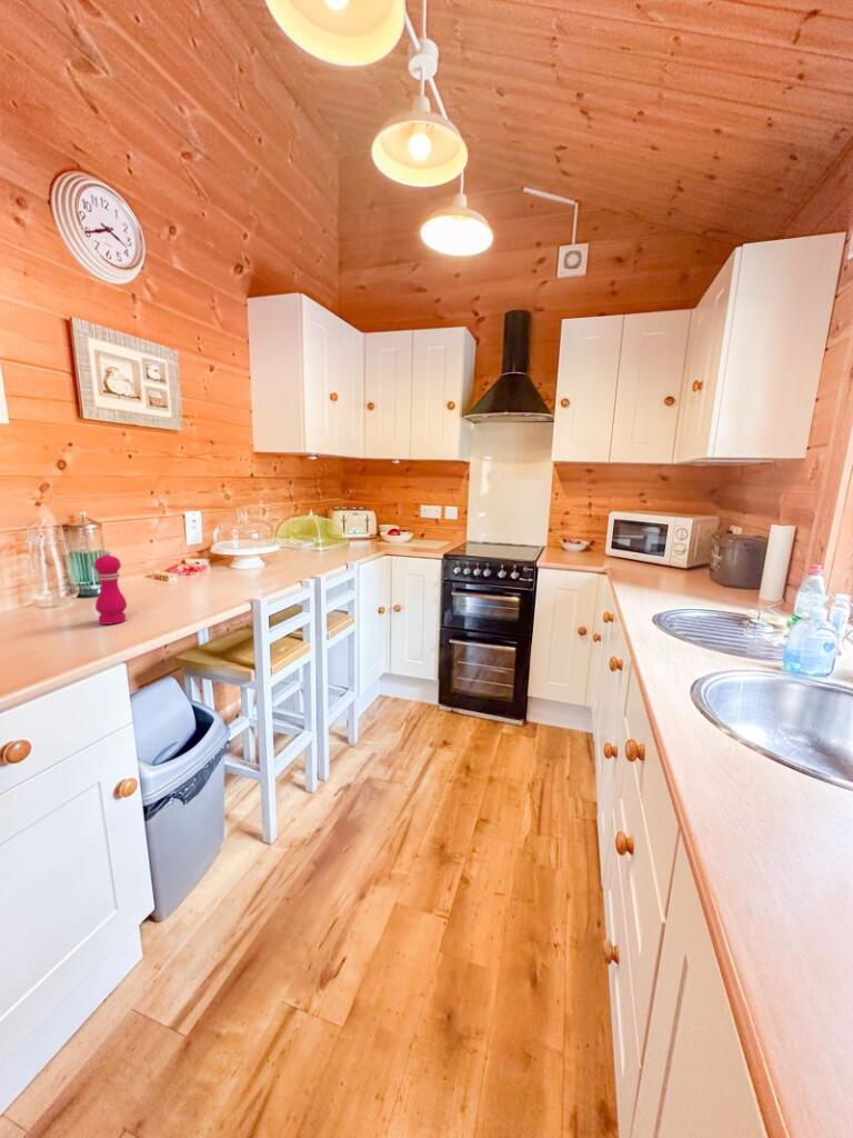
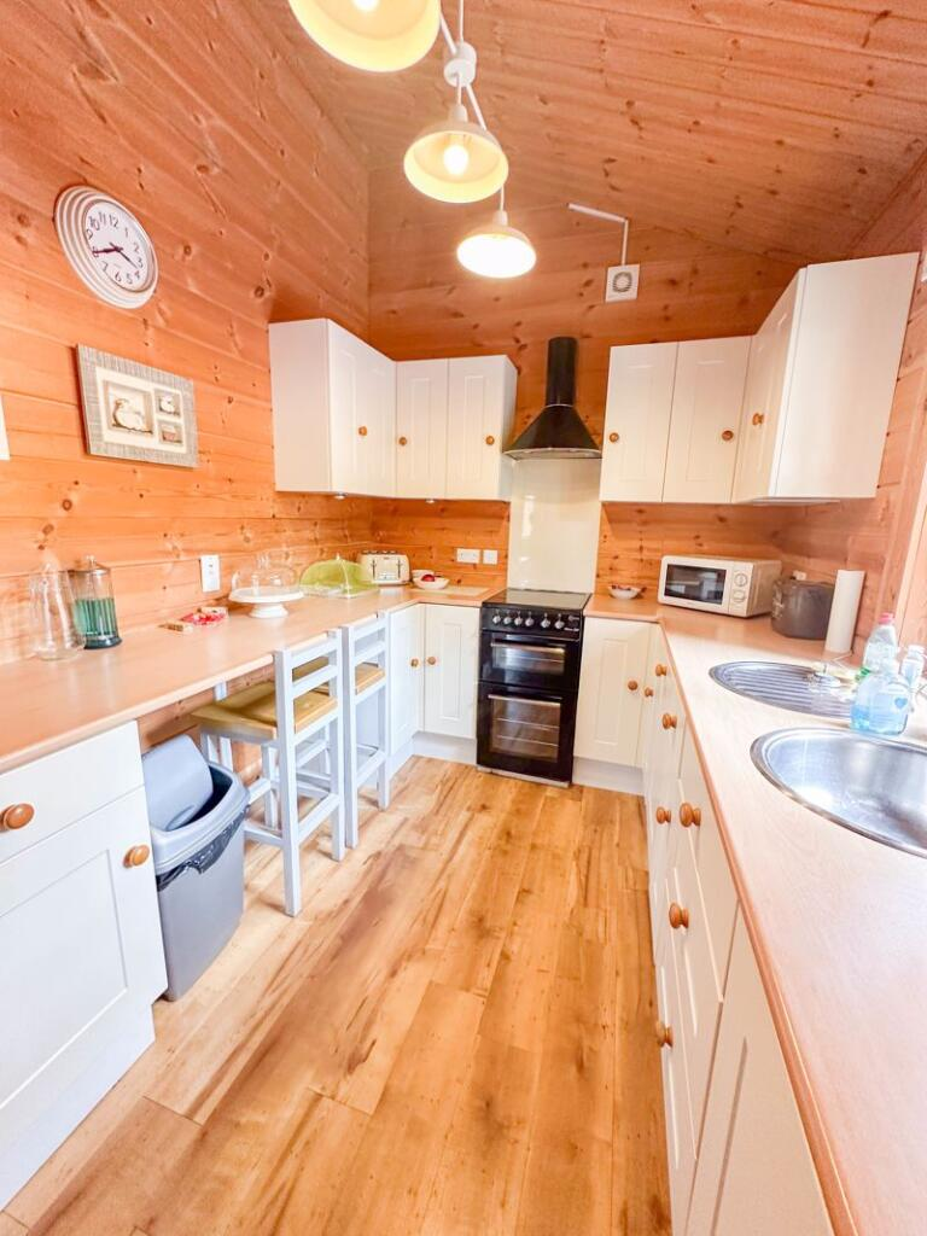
- pepper mill [93,549,128,626]
